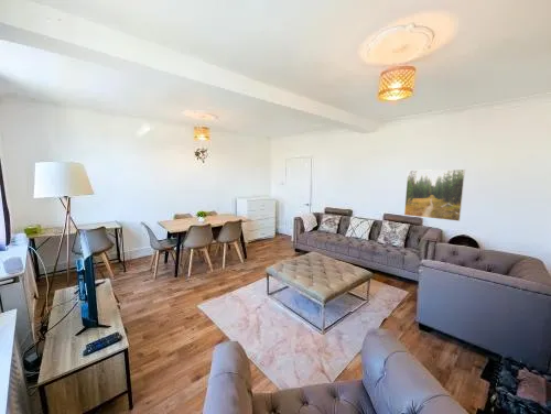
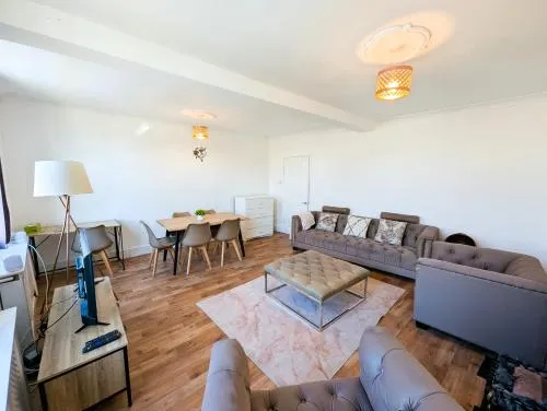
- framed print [403,168,466,222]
